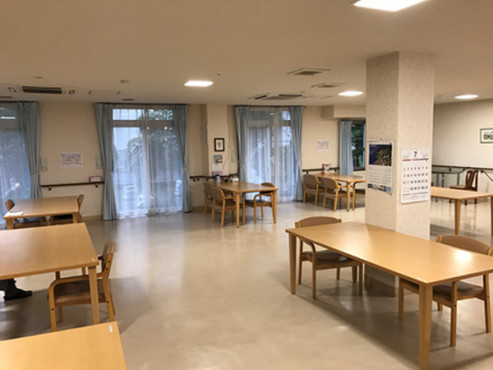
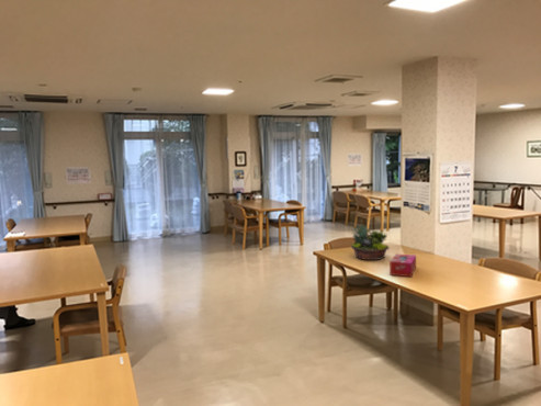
+ tissue box [388,252,417,278]
+ succulent planter [350,223,390,261]
